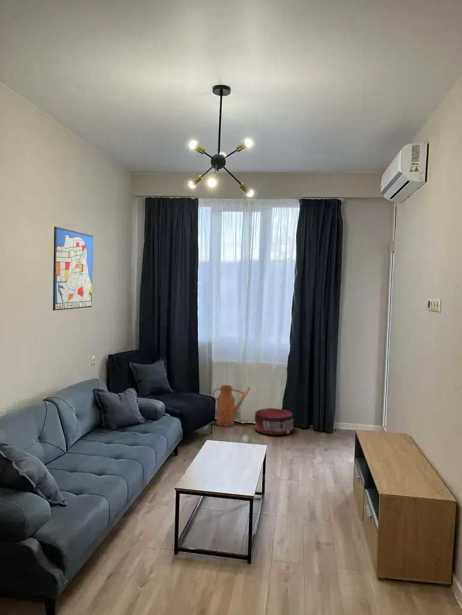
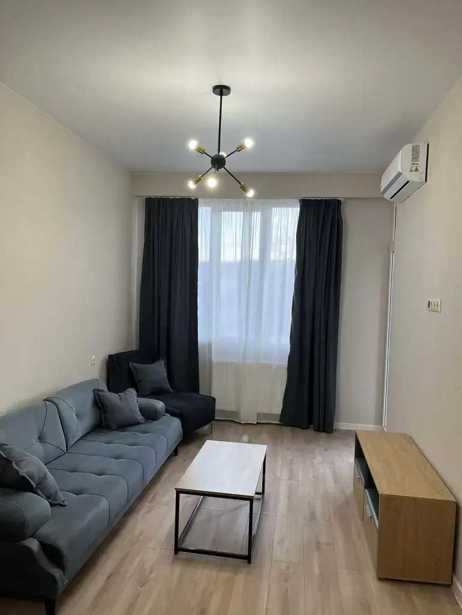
- wall art [52,226,94,312]
- watering can [211,384,251,428]
- pouf [253,407,295,436]
